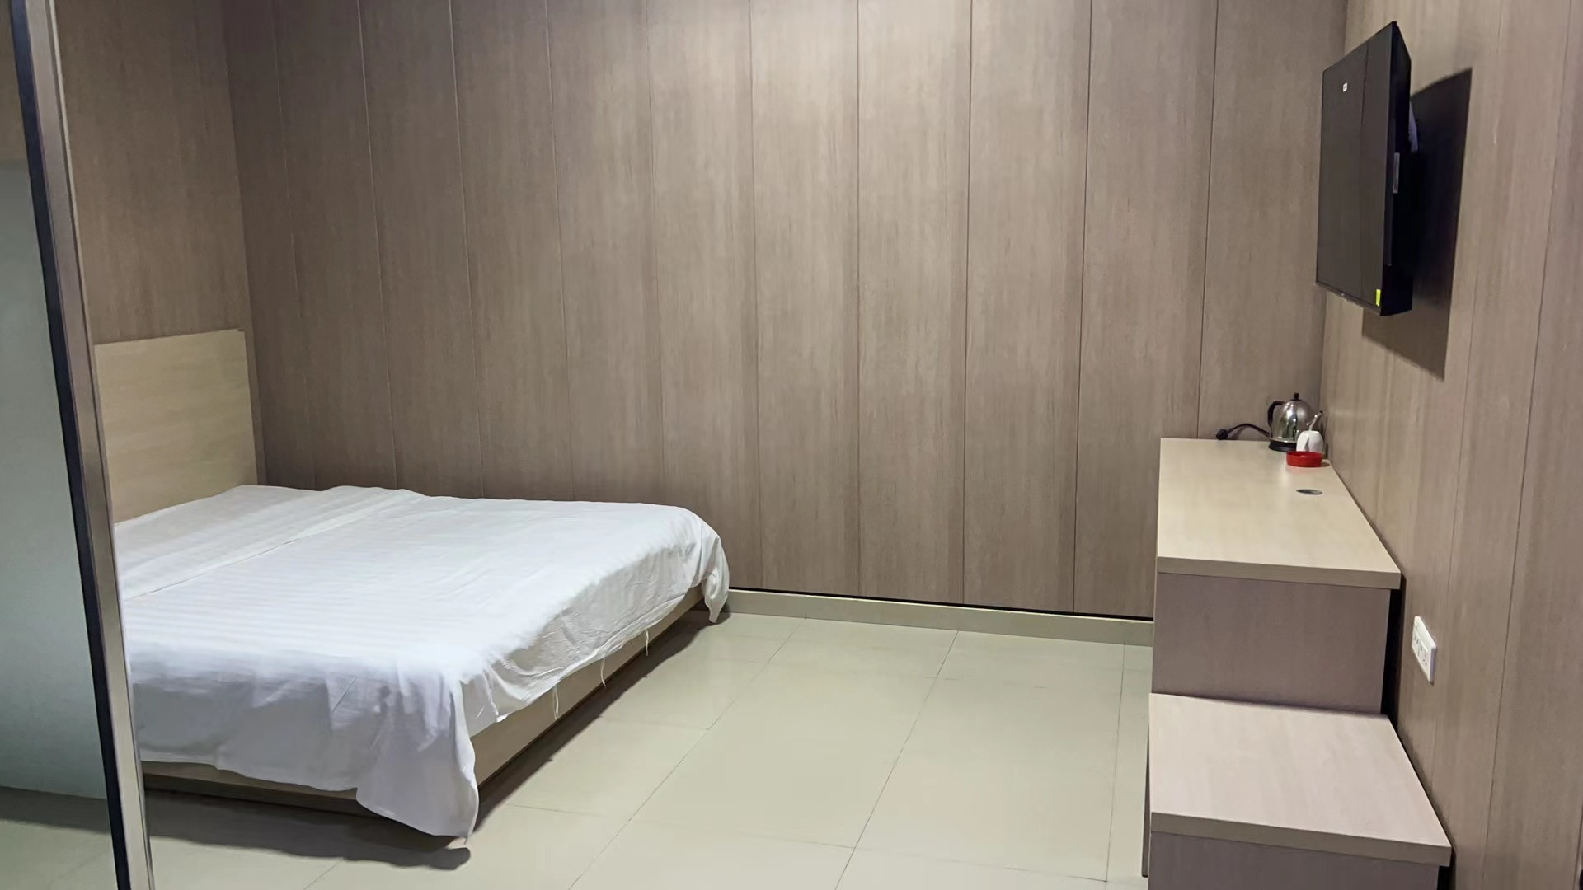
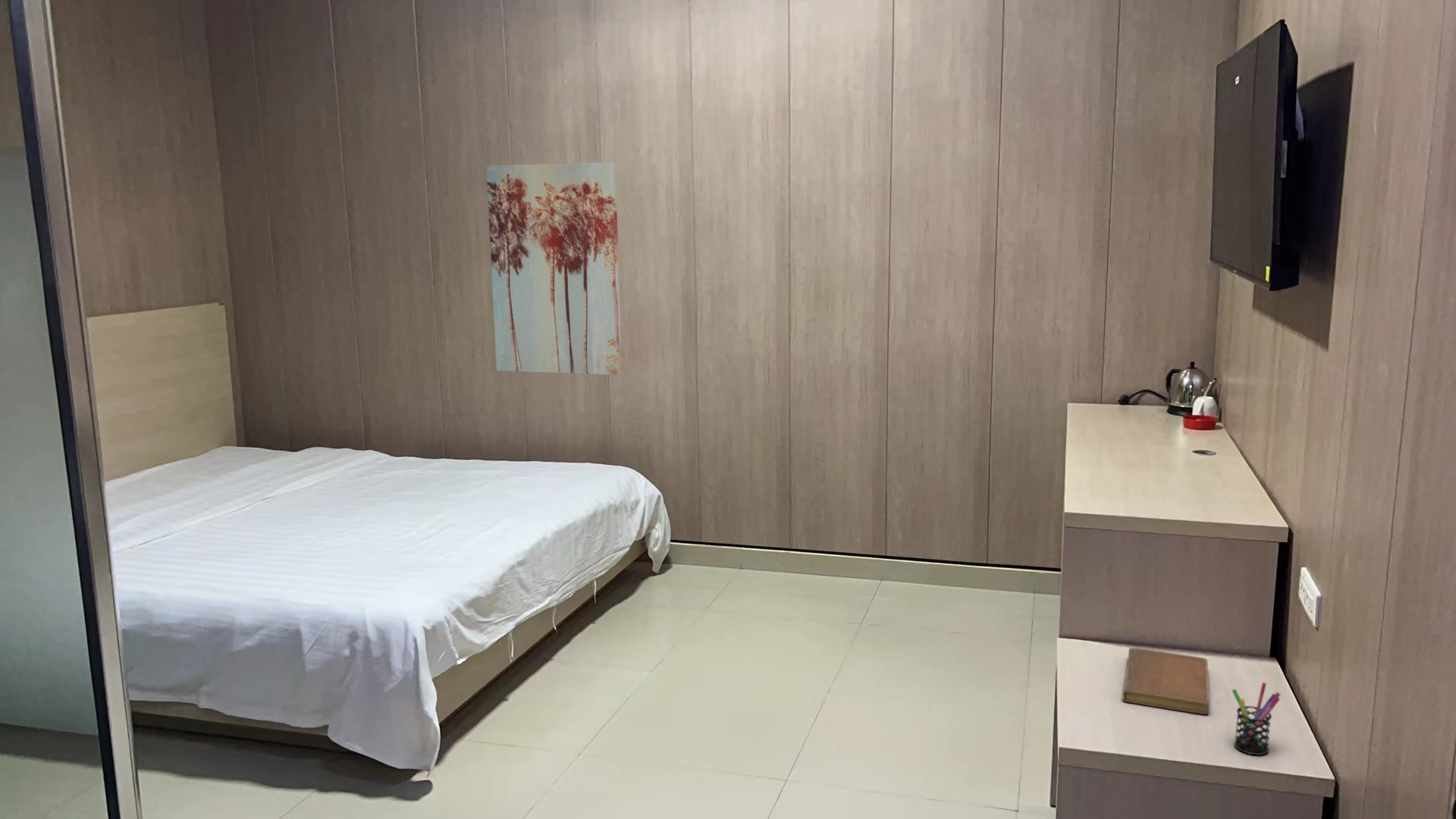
+ notebook [1122,647,1210,715]
+ wall art [485,162,623,376]
+ pen holder [1231,682,1281,756]
